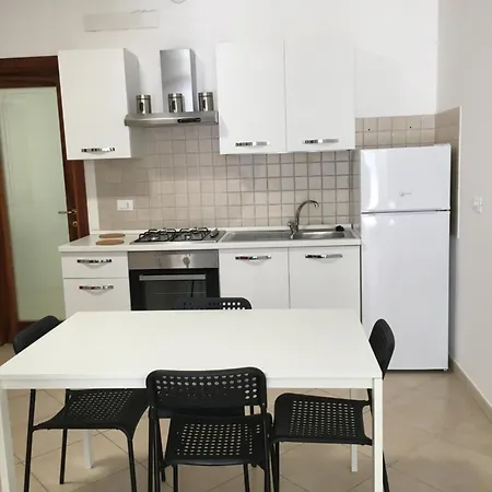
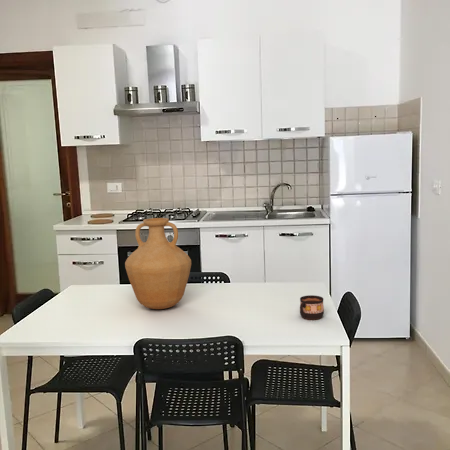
+ vase [124,217,192,310]
+ cup [299,294,325,320]
